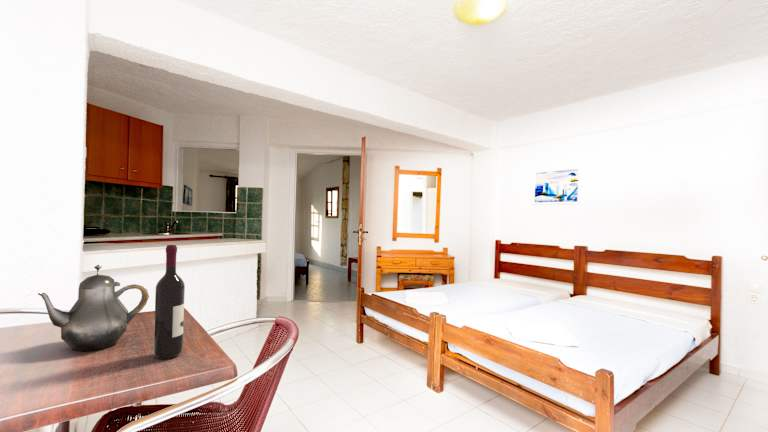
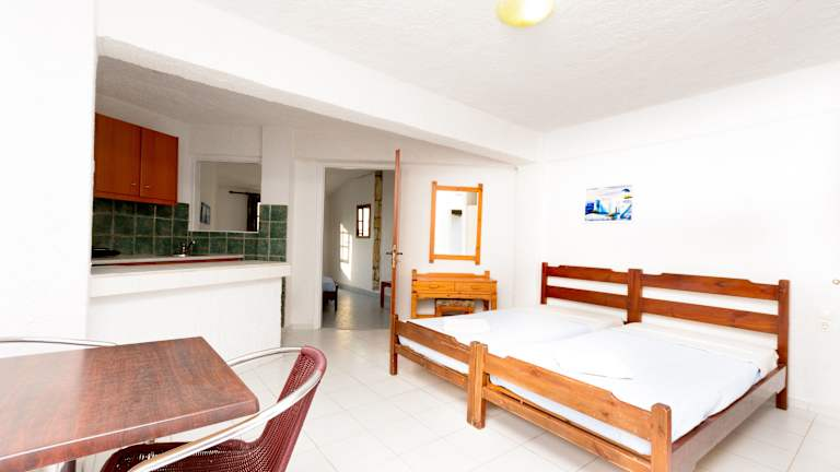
- wine bottle [153,244,186,360]
- teapot [37,264,150,353]
